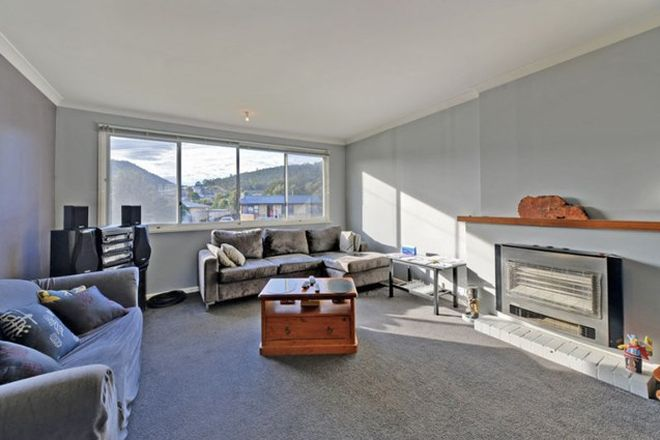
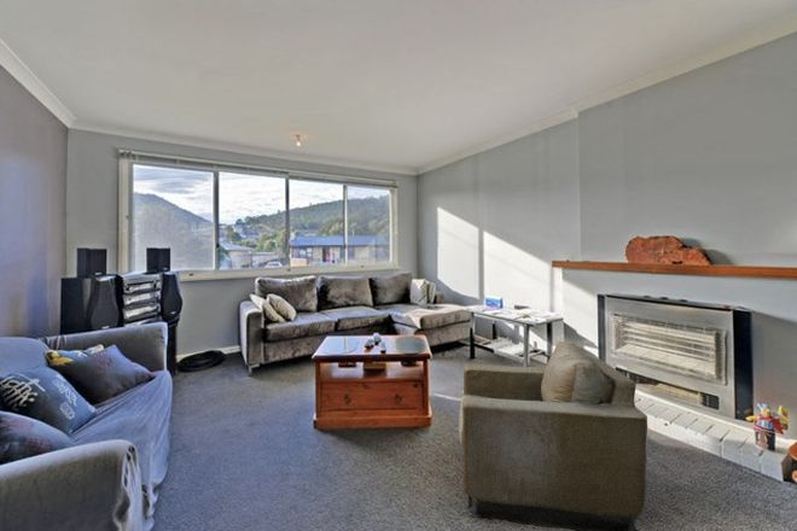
+ armchair [458,340,648,531]
